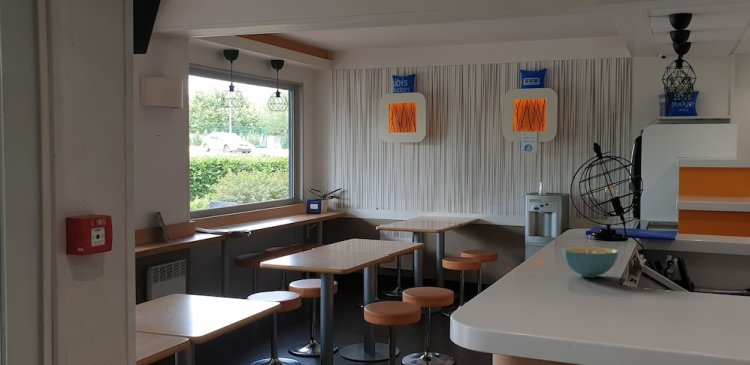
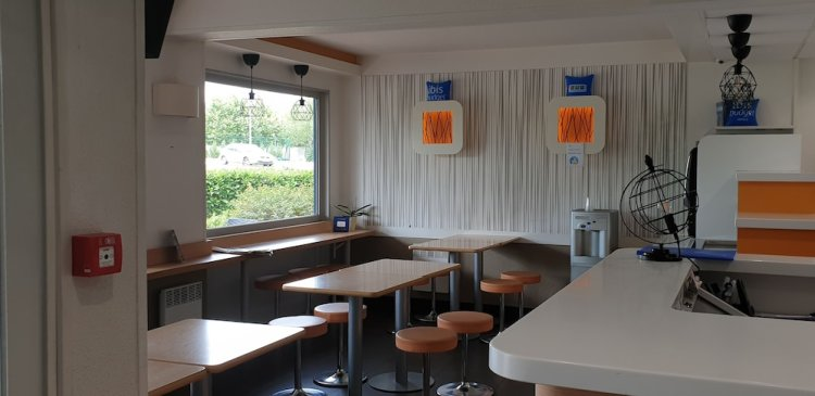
- cereal bowl [561,246,619,278]
